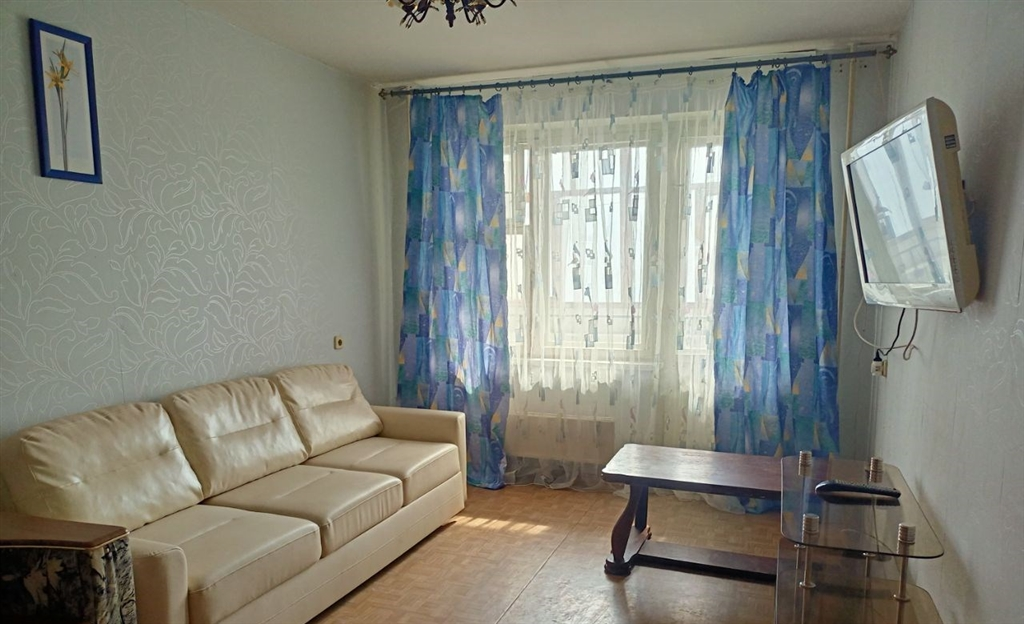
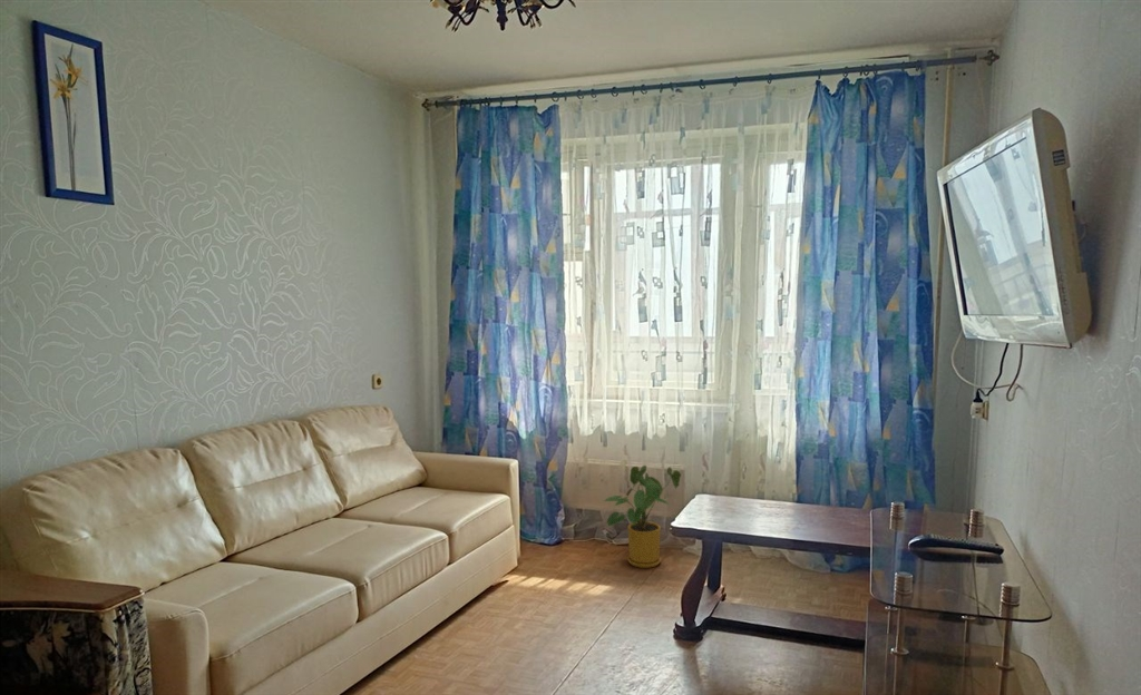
+ house plant [603,464,682,569]
